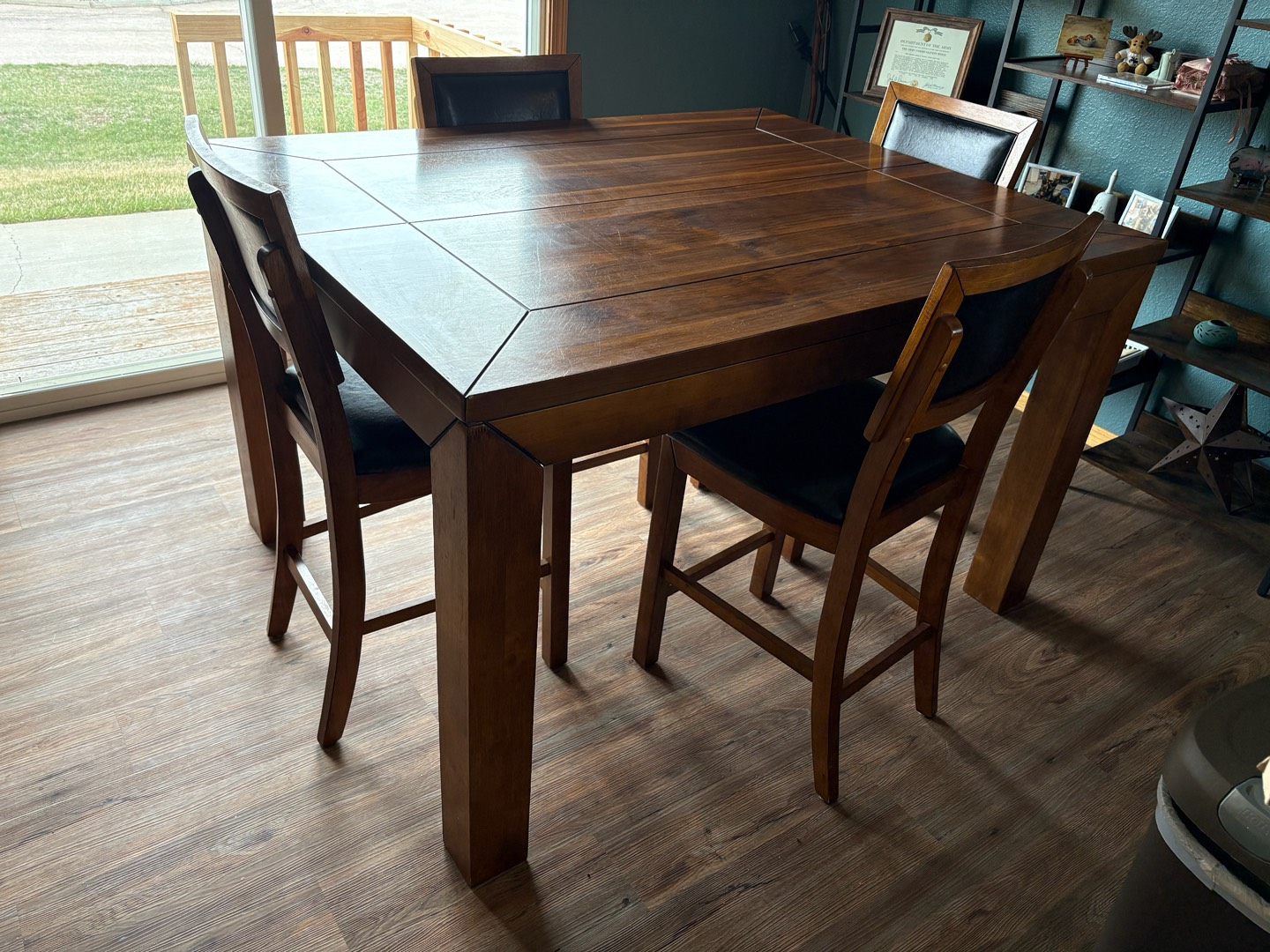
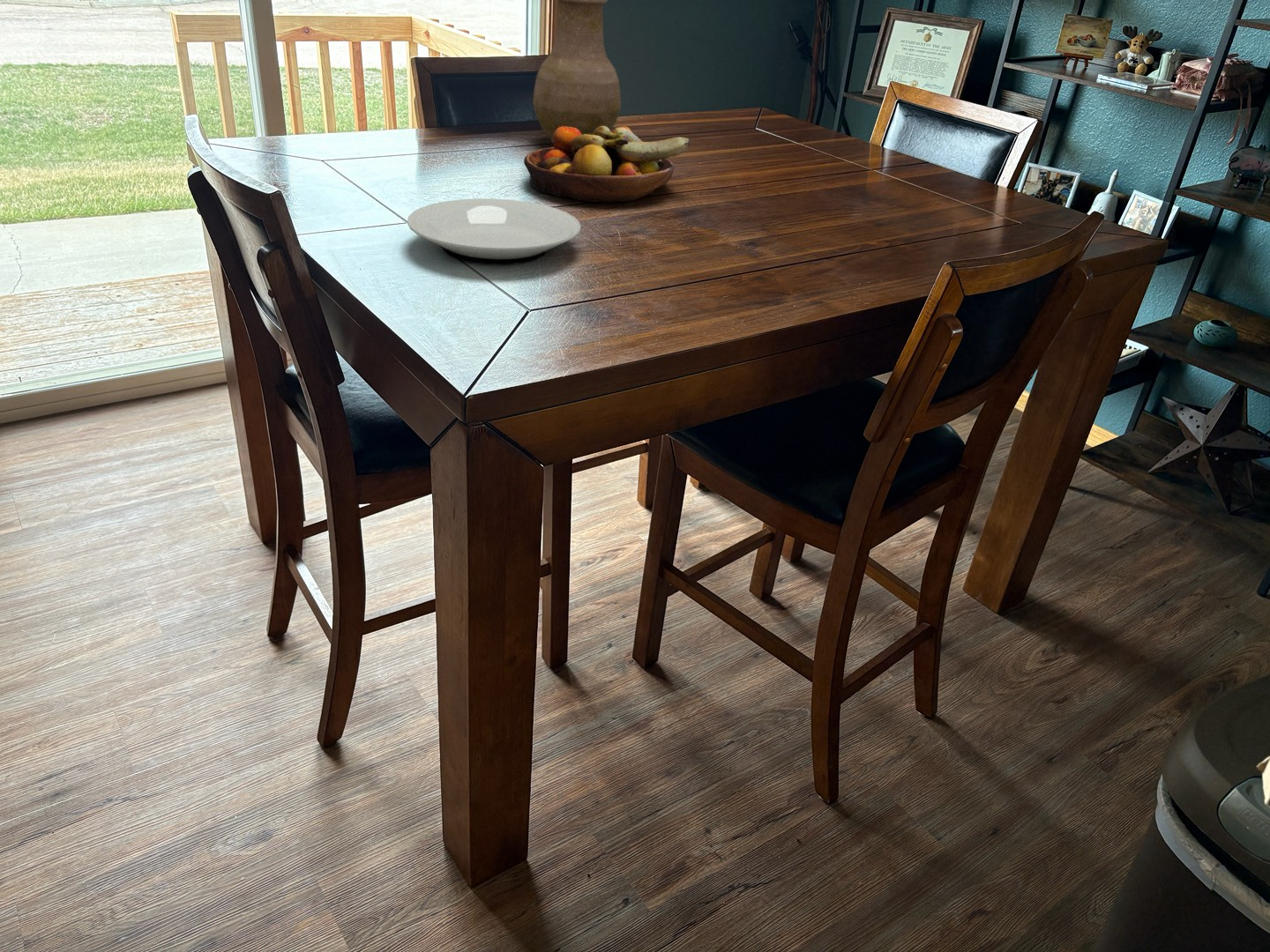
+ vase [532,0,622,144]
+ plate [407,197,581,265]
+ fruit bowl [523,125,691,203]
